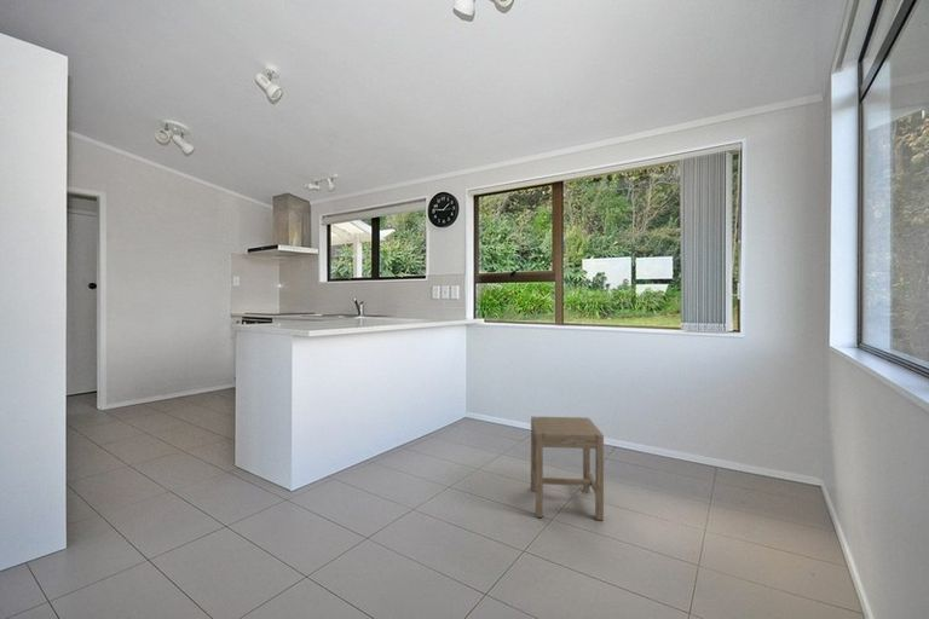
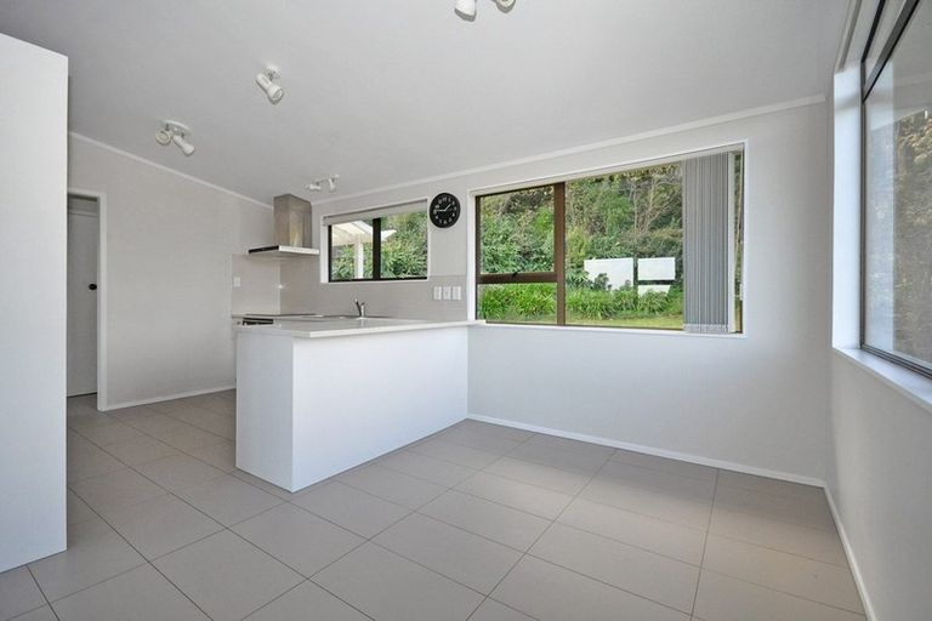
- stool [530,416,605,521]
